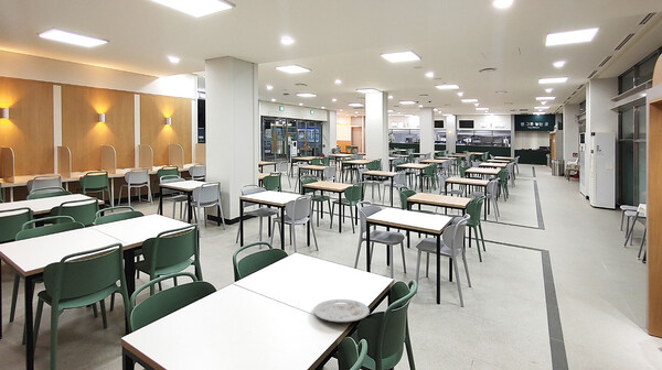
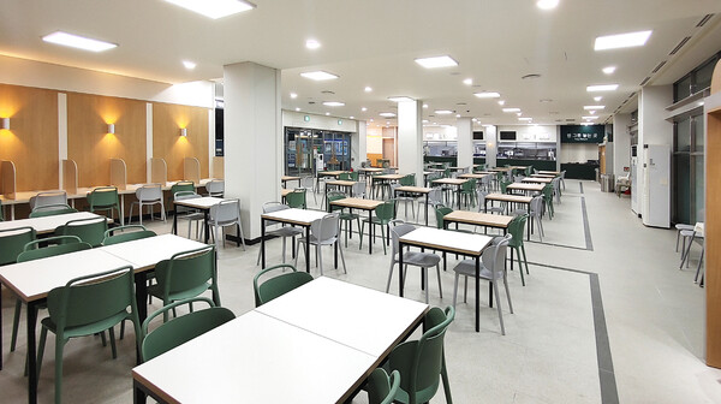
- plate [312,298,371,323]
